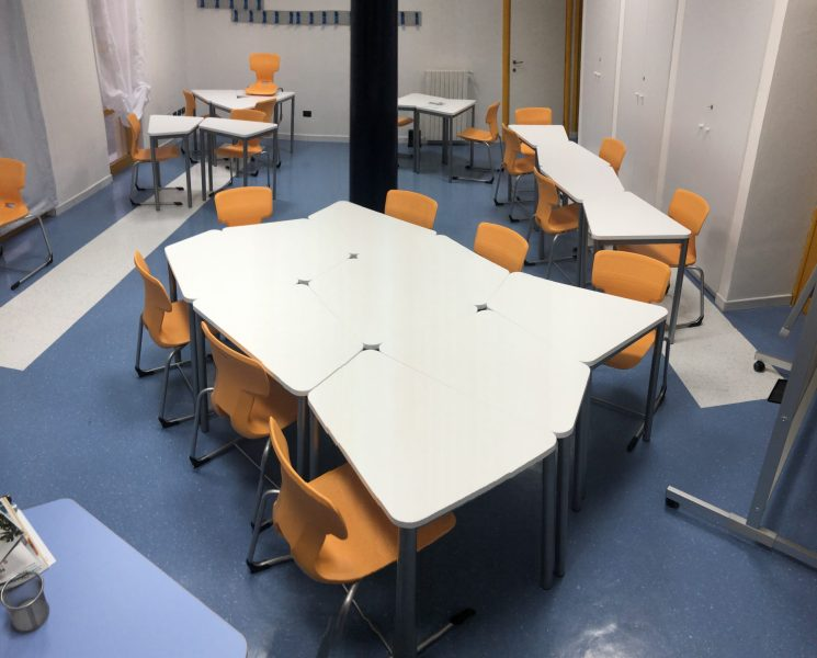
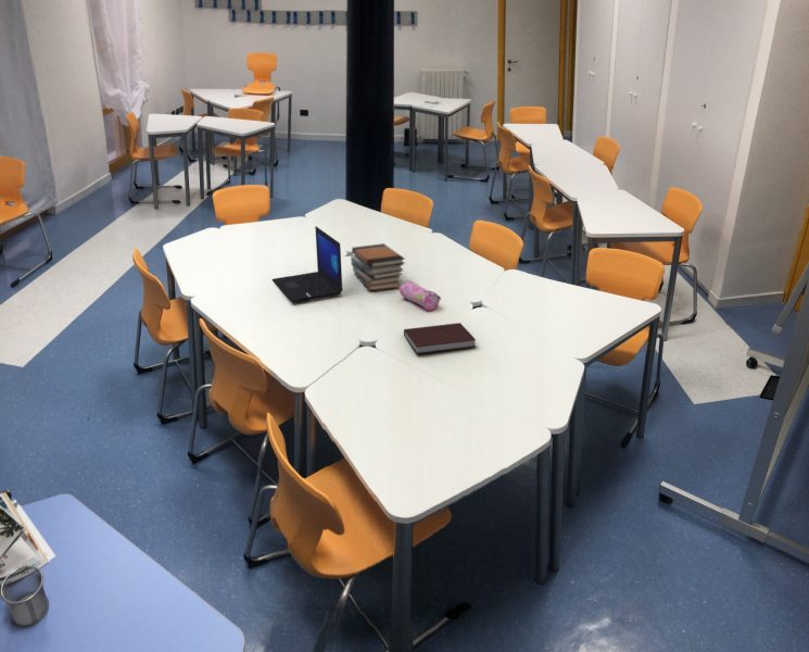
+ book stack [350,242,406,291]
+ laptop [271,225,344,302]
+ notebook [403,322,477,355]
+ pencil case [399,279,442,312]
